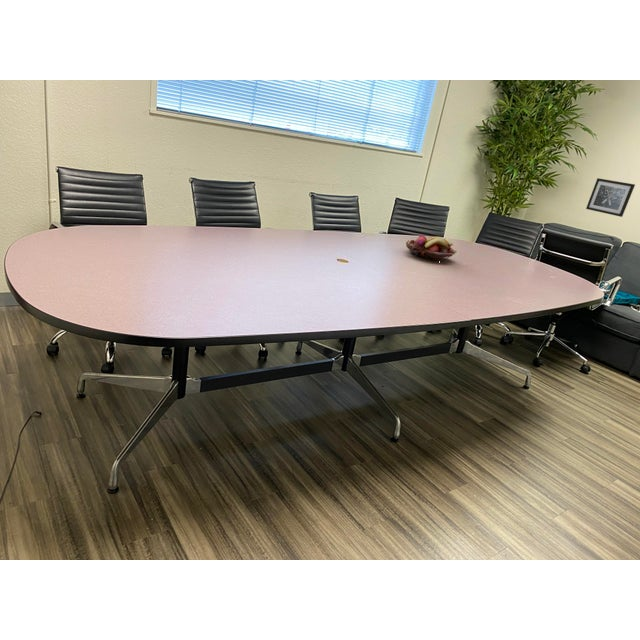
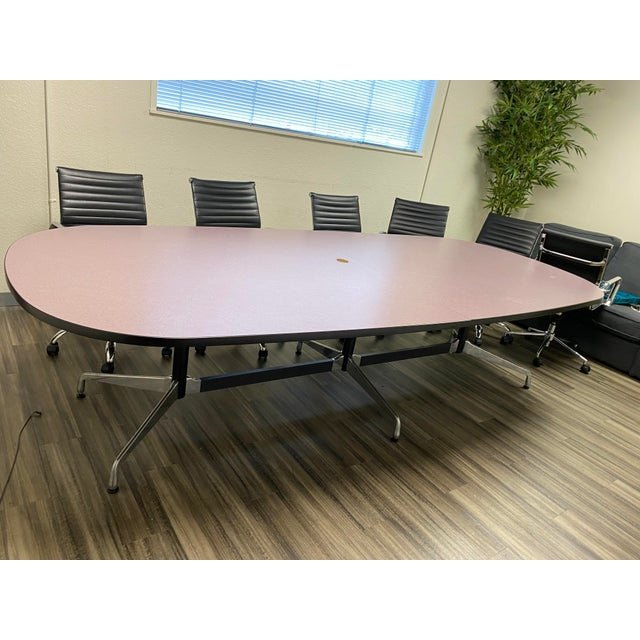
- wall art [585,177,636,218]
- fruit basket [405,235,457,262]
